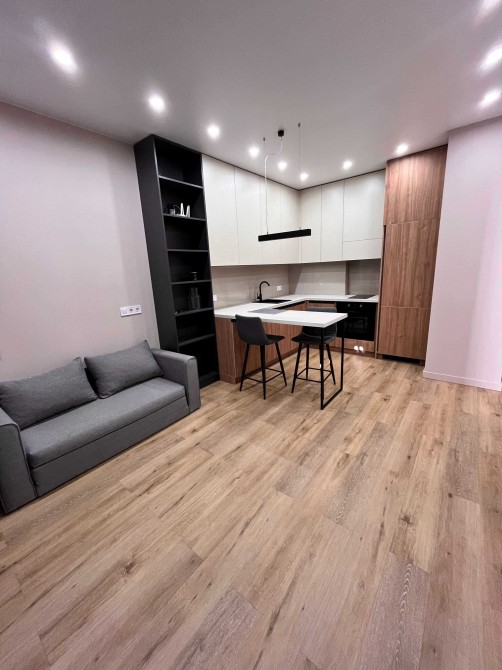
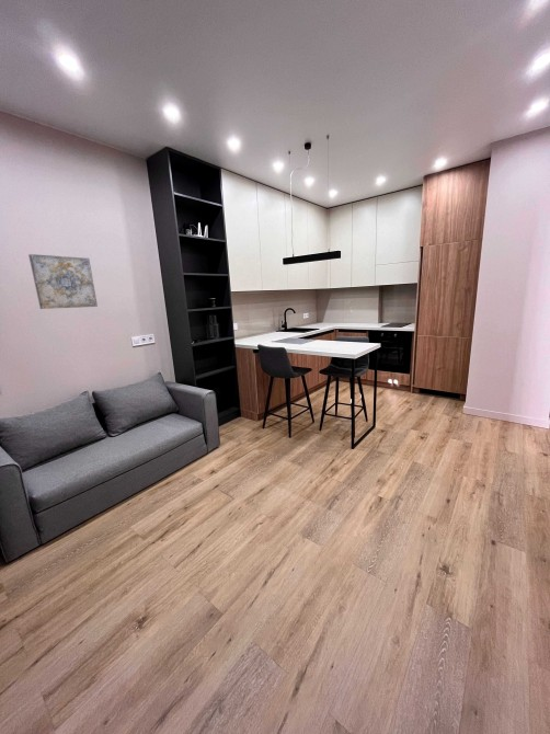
+ wall art [27,253,99,310]
